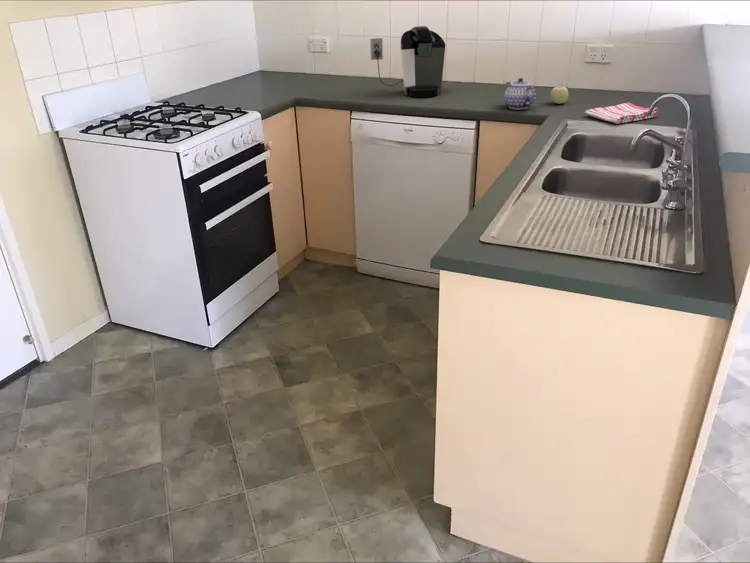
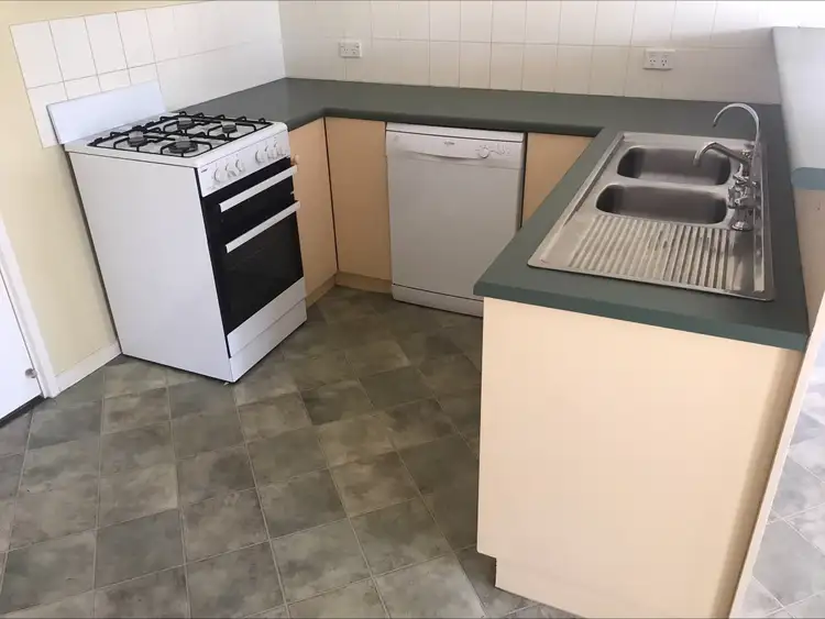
- coffee maker [369,25,446,98]
- fruit [550,83,569,105]
- teapot [503,77,537,110]
- dish towel [584,101,660,125]
